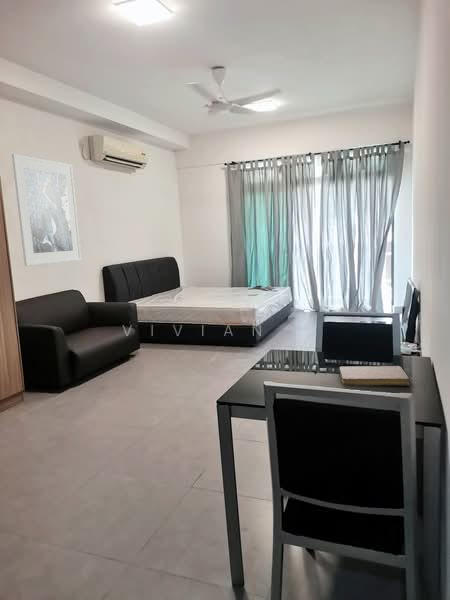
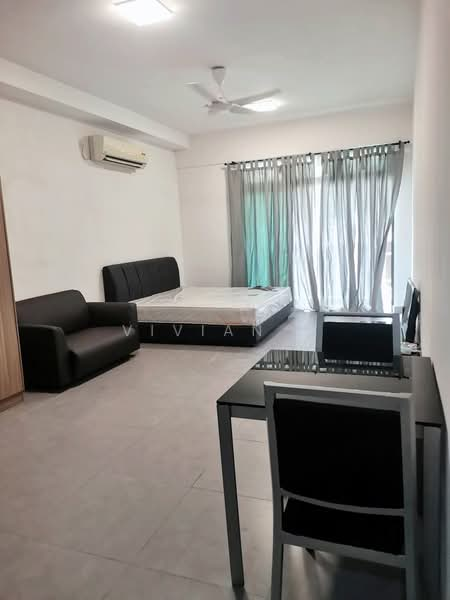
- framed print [11,153,82,267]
- notebook [338,365,410,386]
